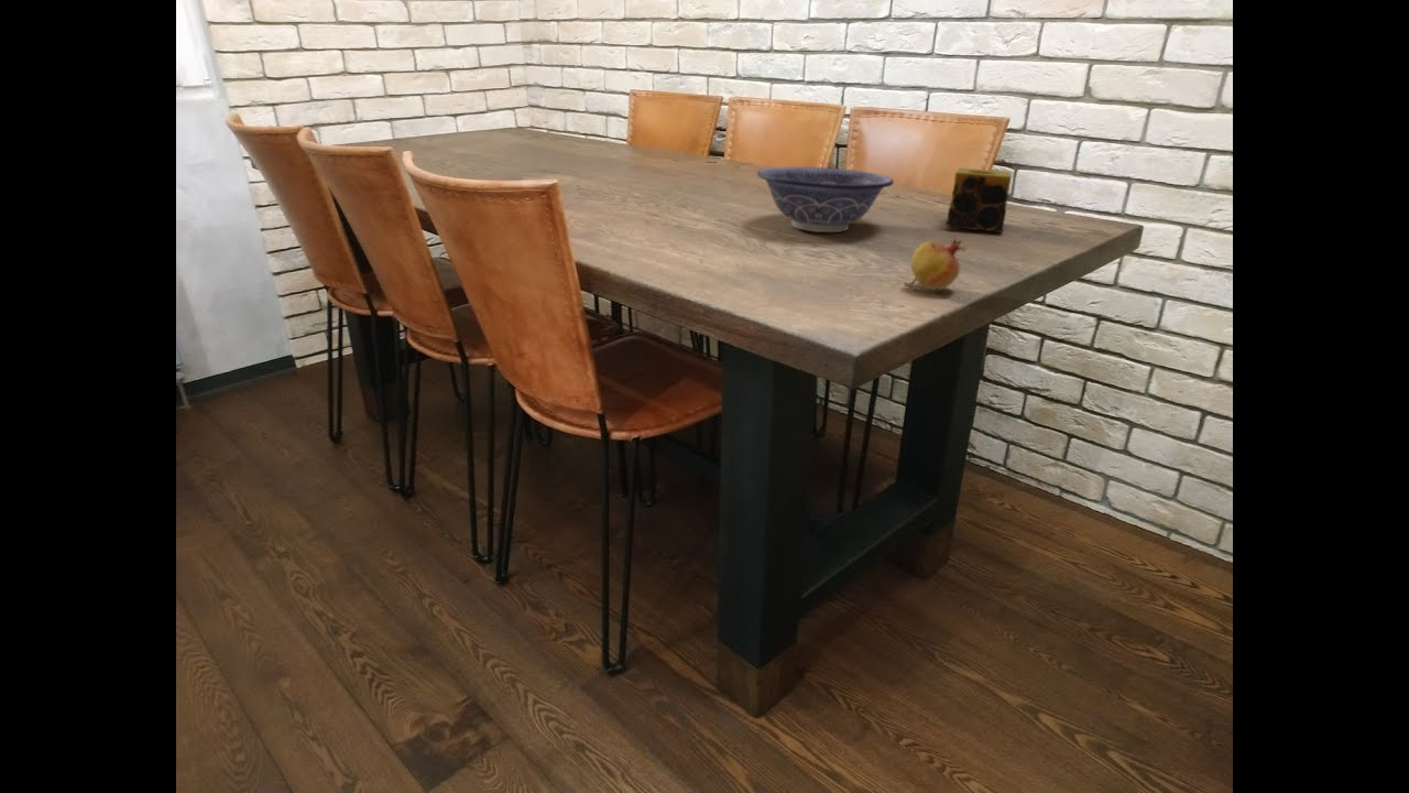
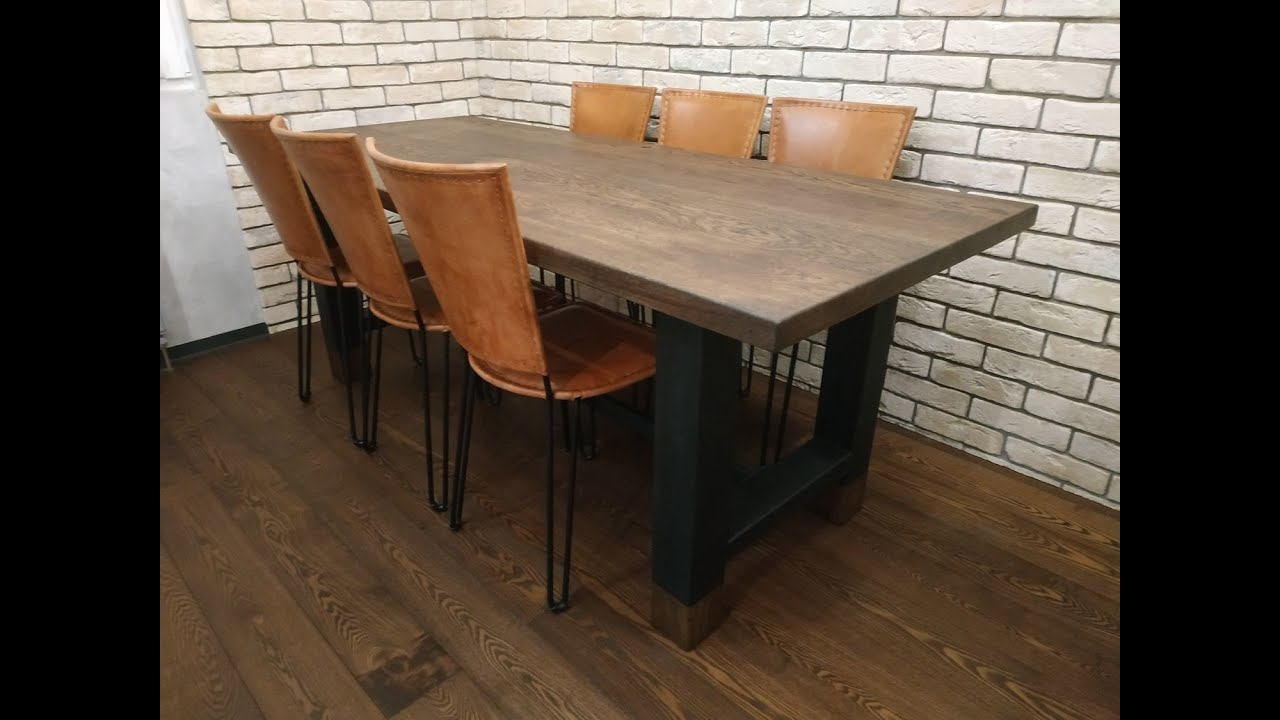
- candle [946,166,1013,233]
- decorative bowl [756,165,895,233]
- fruit [903,235,968,291]
